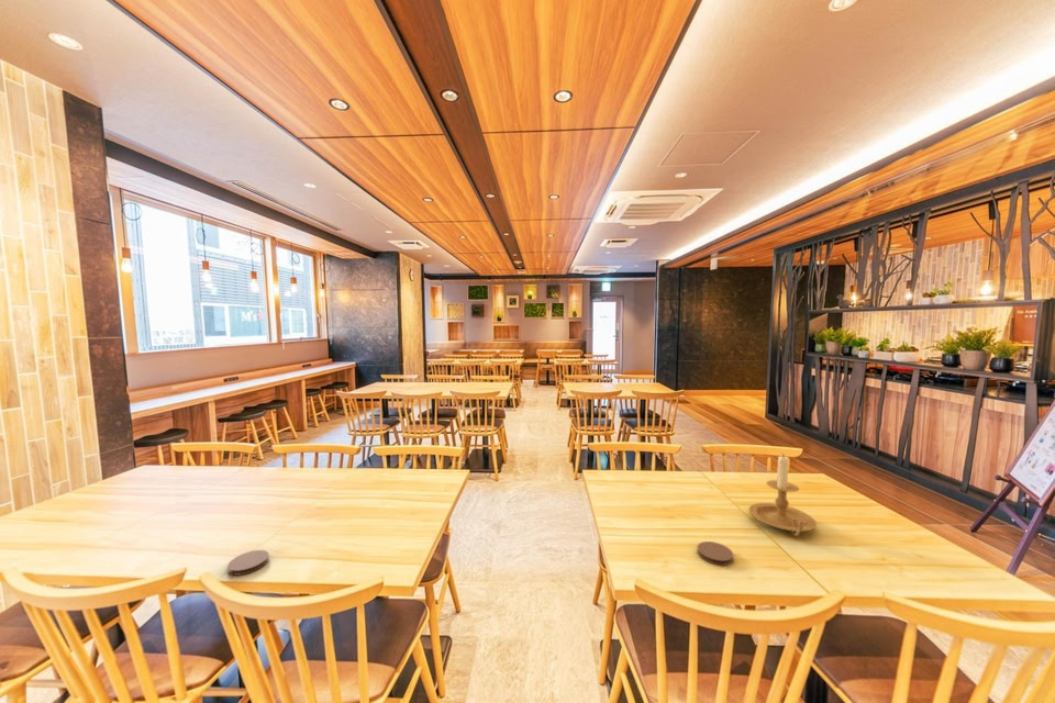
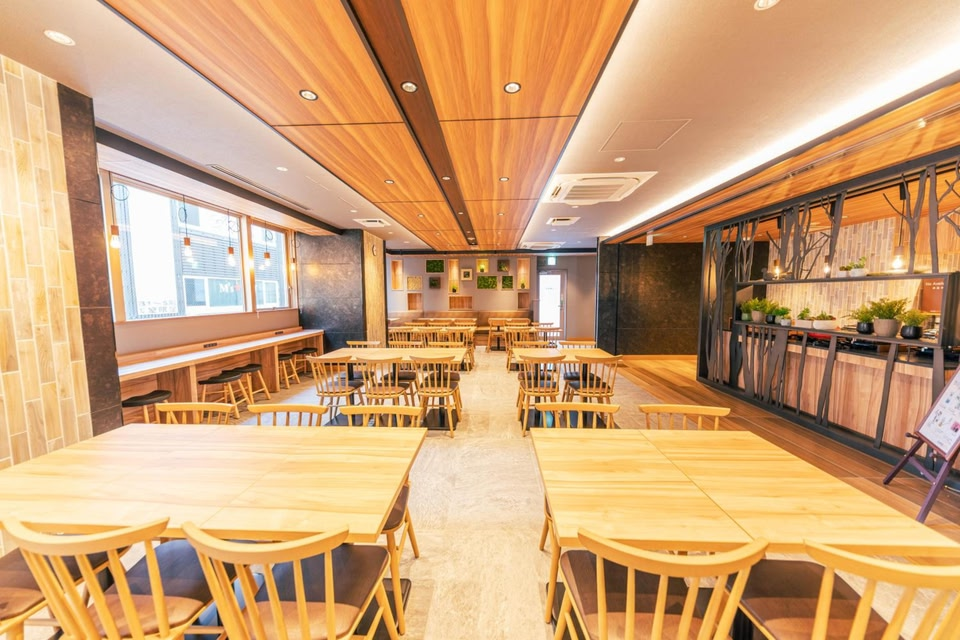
- candle holder [747,453,818,537]
- coaster [226,549,270,577]
- coaster [696,540,734,566]
